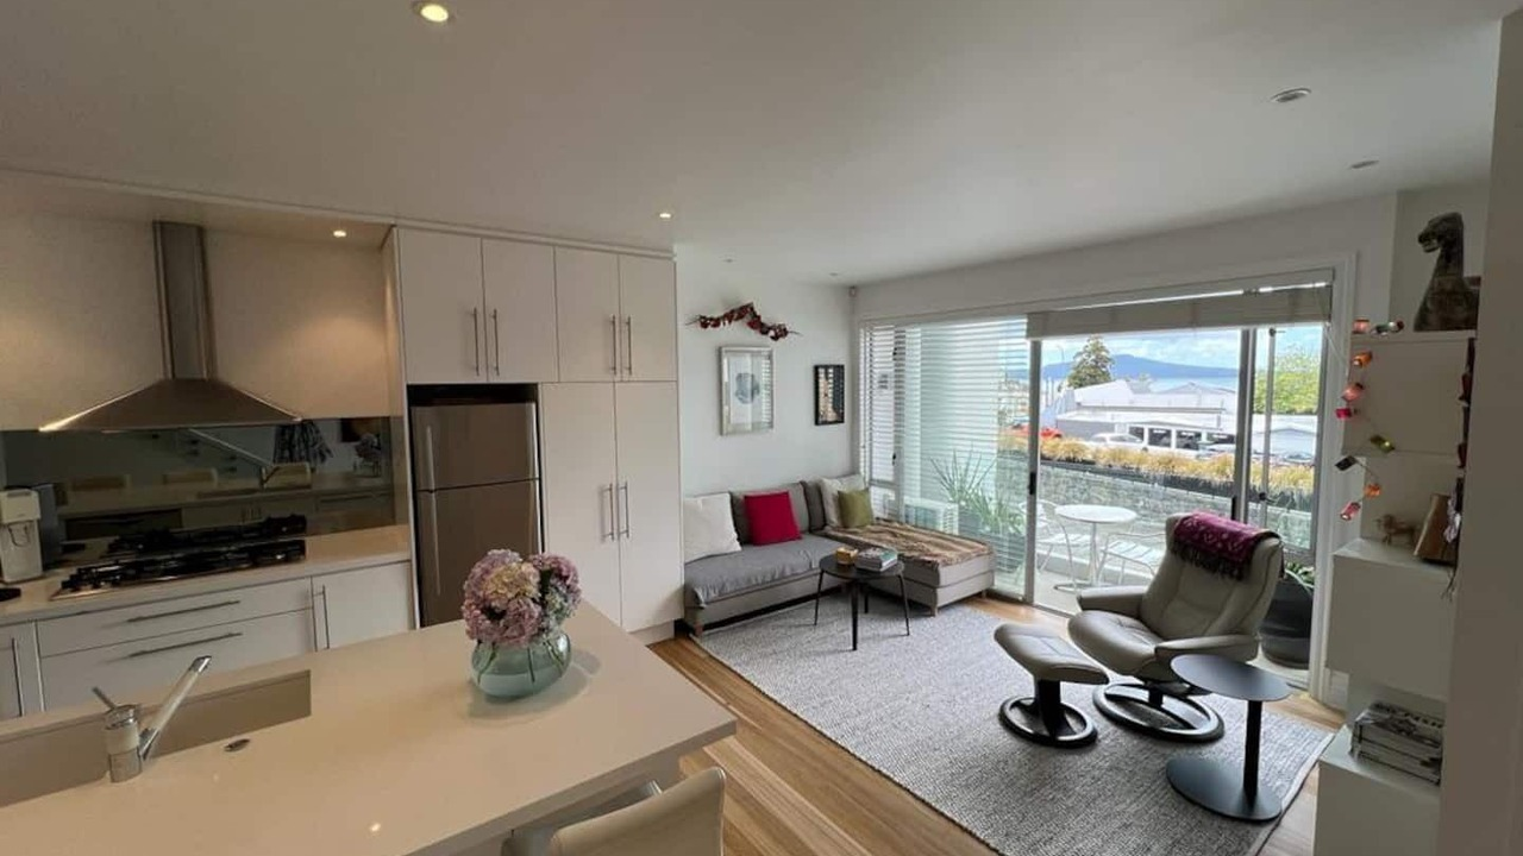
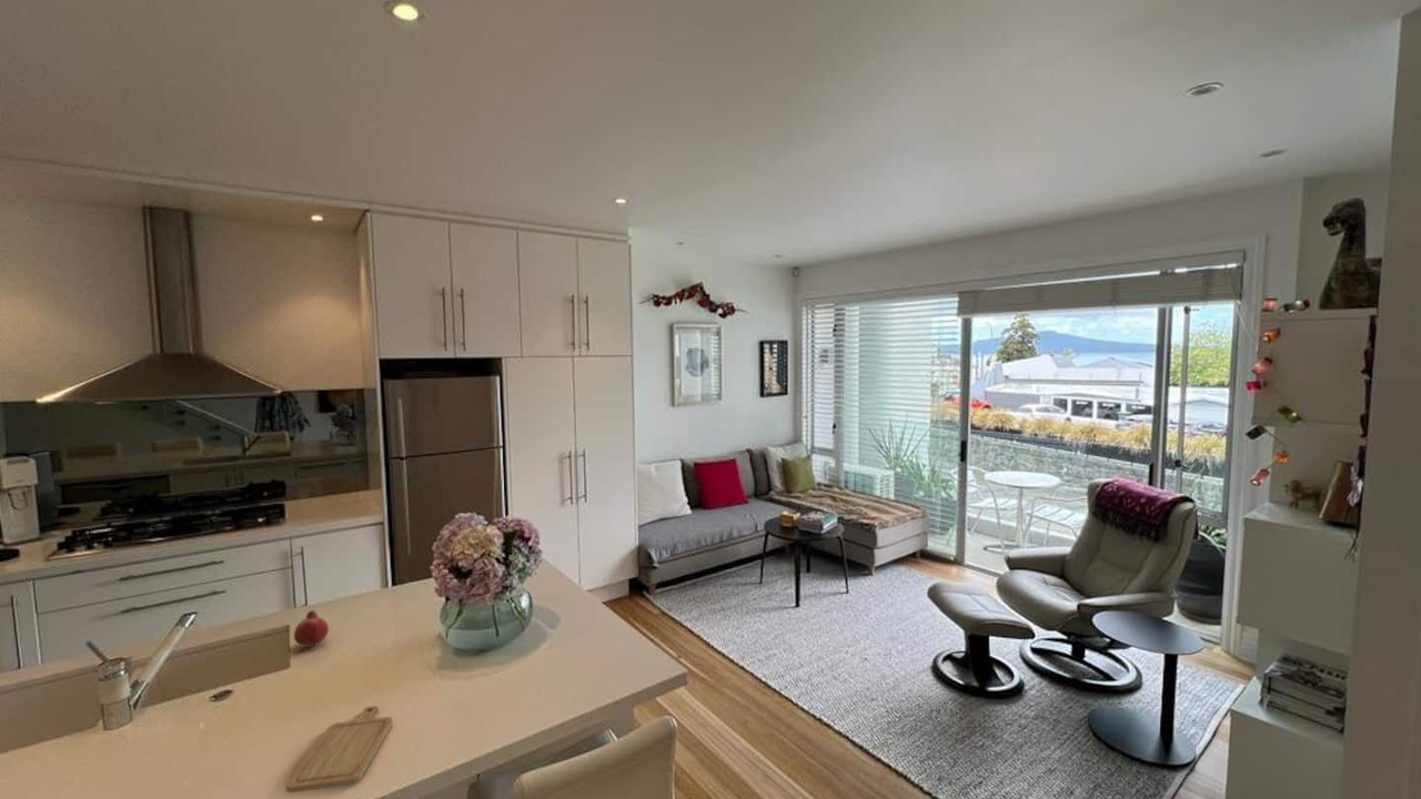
+ fruit [293,609,330,649]
+ chopping board [284,705,394,793]
